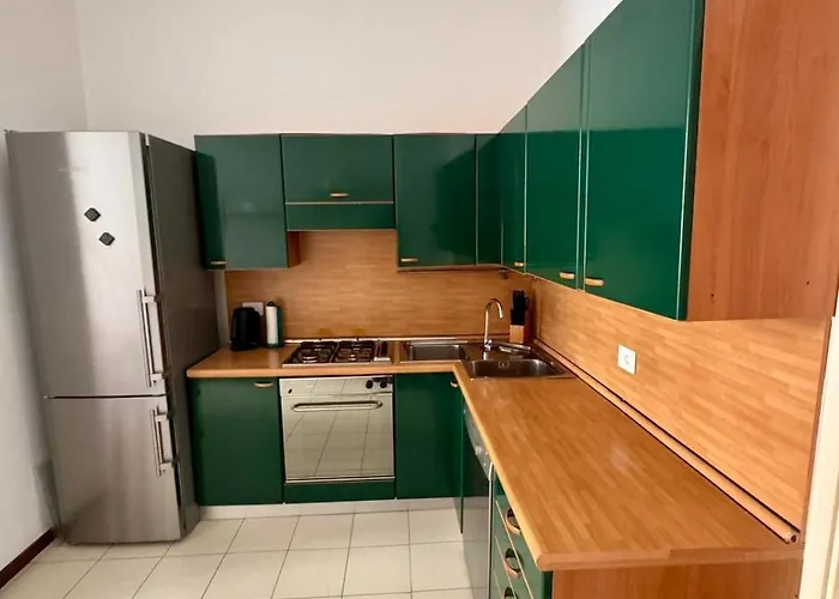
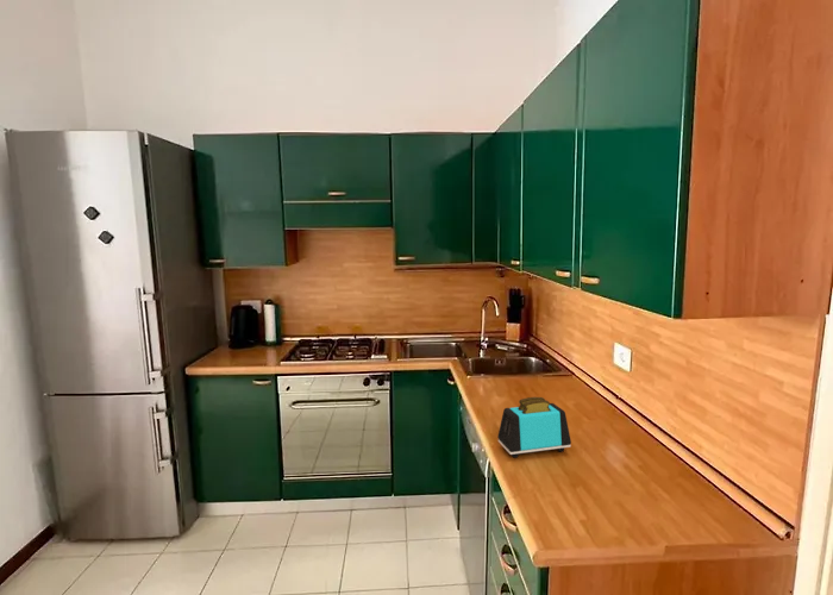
+ toaster [496,396,572,459]
